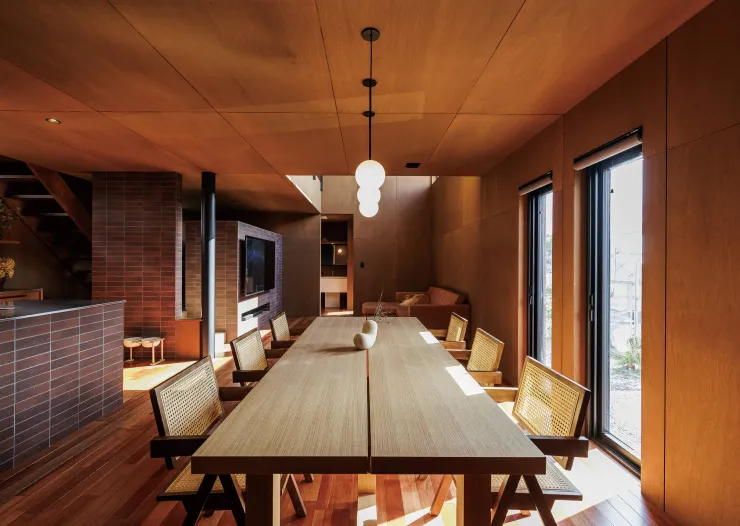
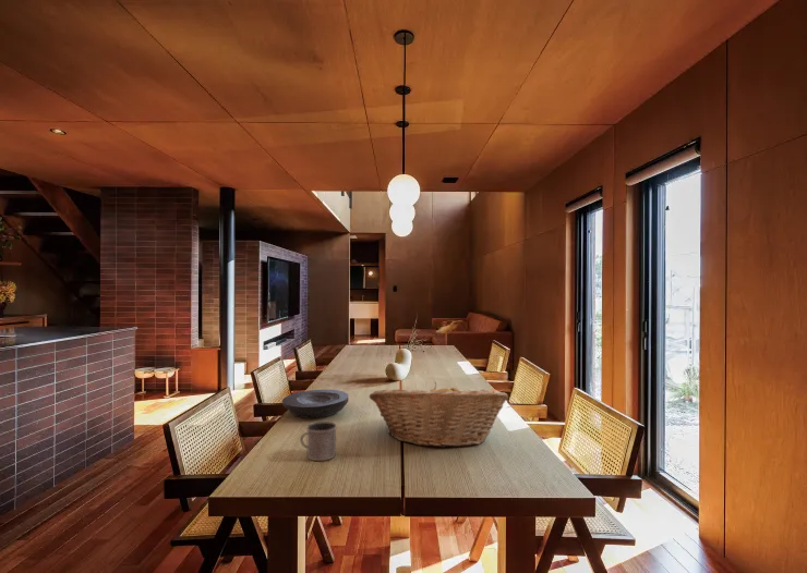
+ plate [281,389,350,419]
+ mug [299,420,338,462]
+ fruit basket [369,381,509,449]
